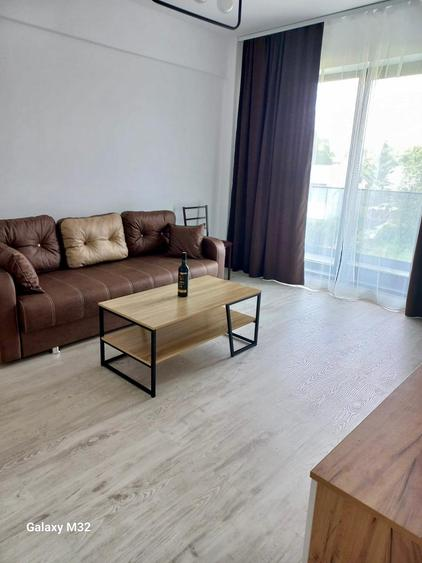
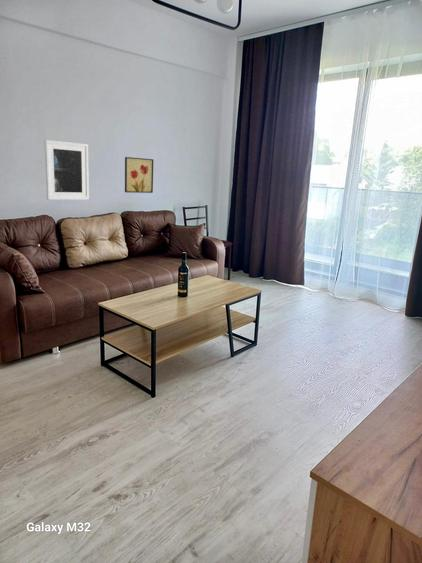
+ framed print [44,139,90,201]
+ wall art [124,156,154,194]
